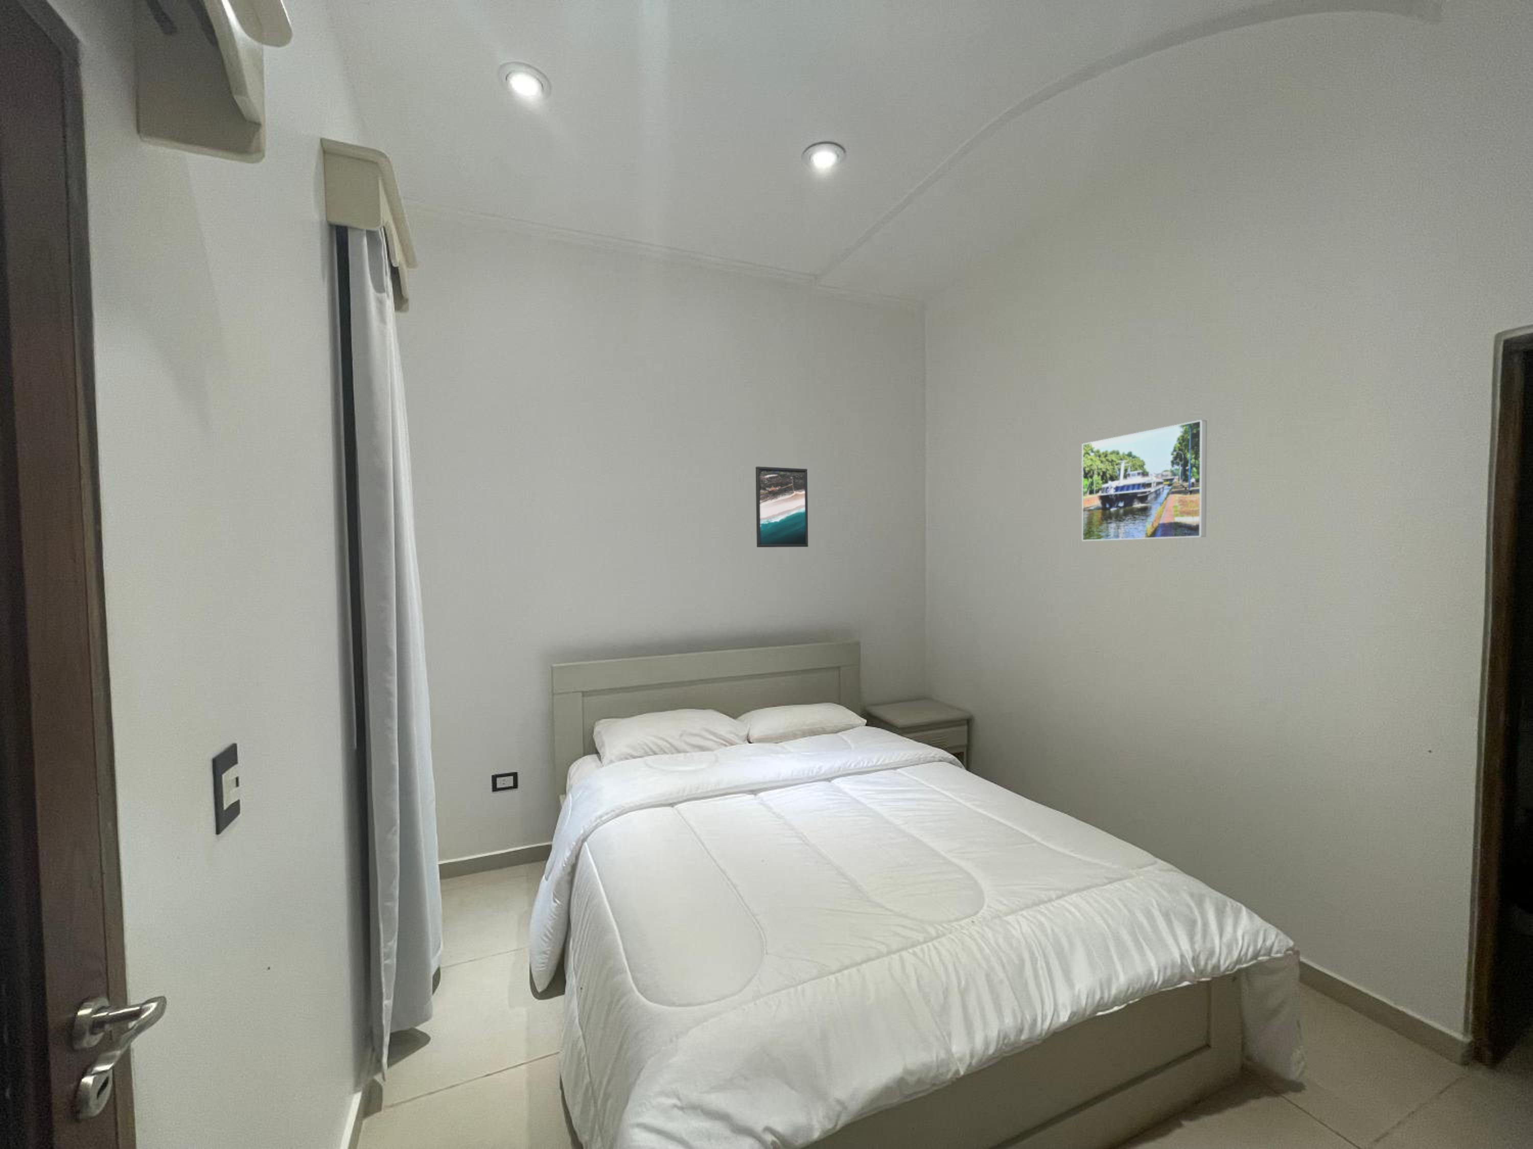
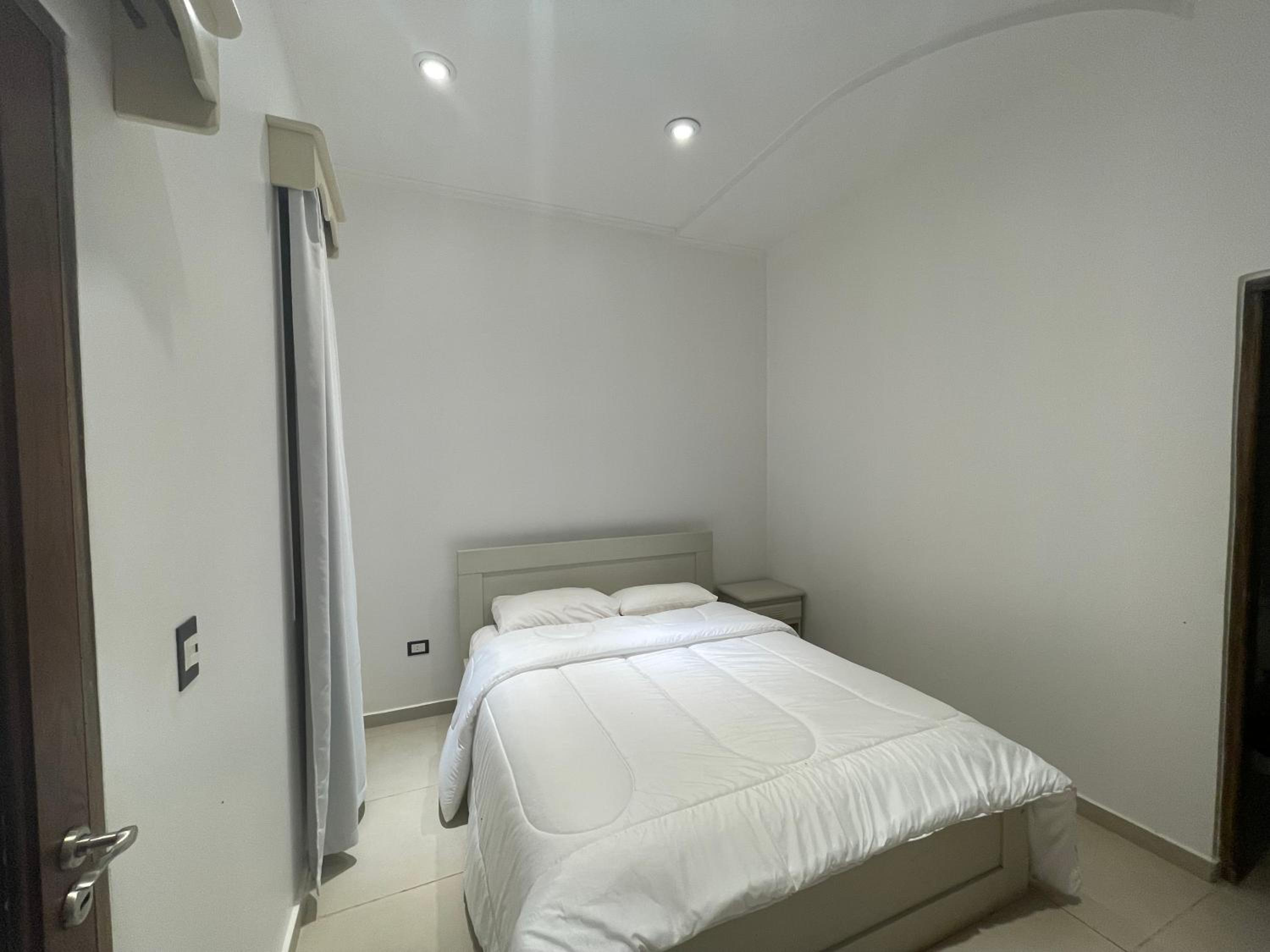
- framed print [1082,419,1207,542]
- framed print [756,466,809,548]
